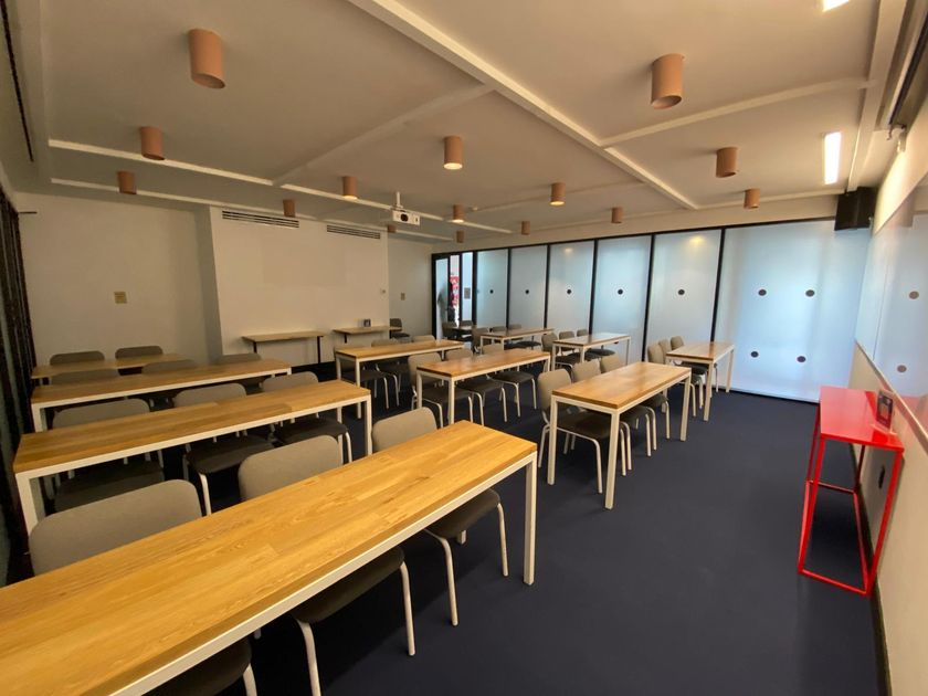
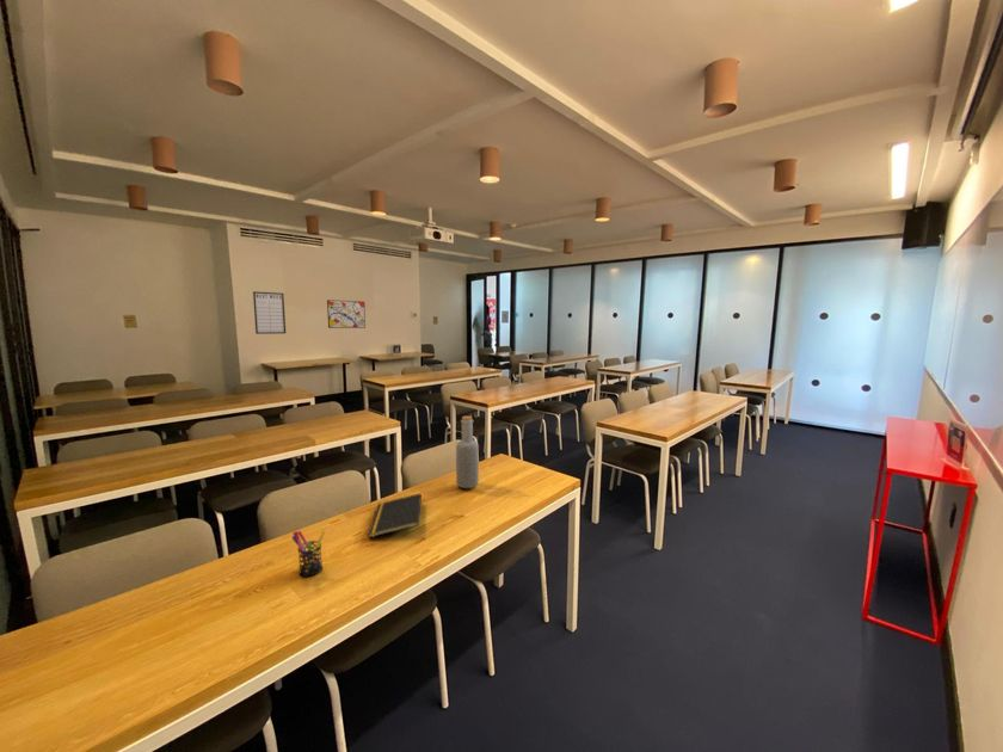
+ wall art [326,298,367,329]
+ bottle [455,415,480,489]
+ notepad [367,492,423,538]
+ pen holder [290,529,327,578]
+ writing board [252,290,287,335]
